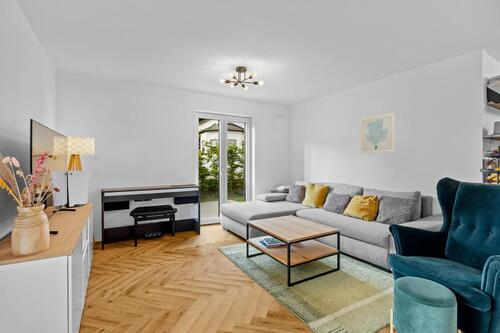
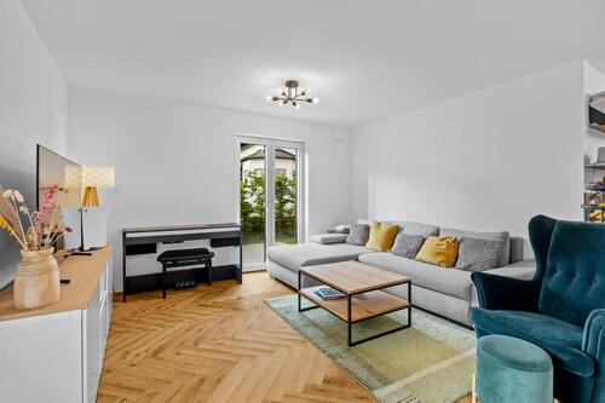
- wall art [359,112,396,154]
